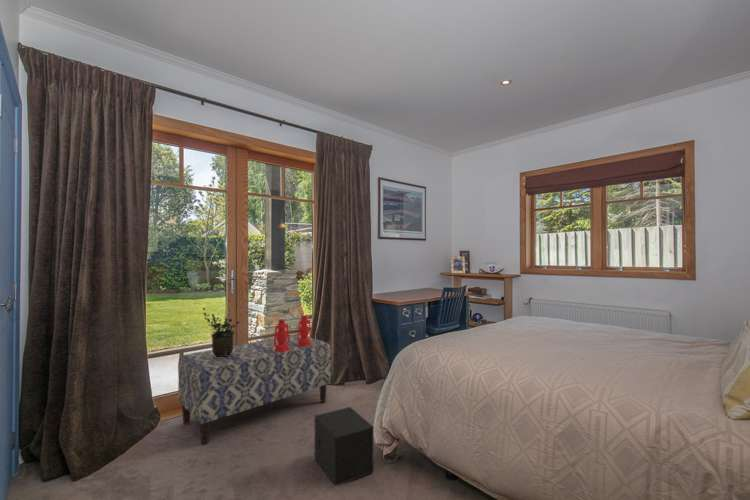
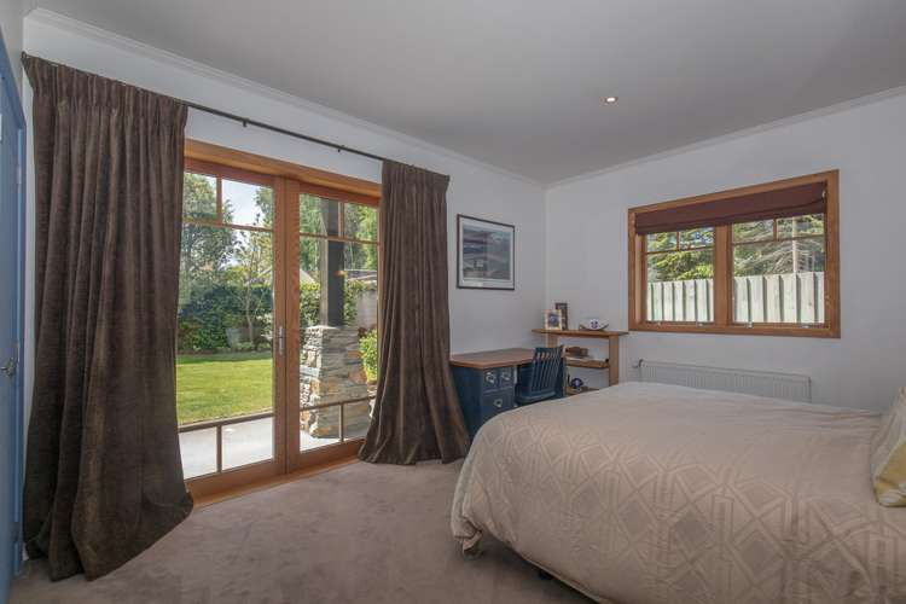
- bench [177,333,332,446]
- lantern [273,314,313,352]
- potted plant [202,307,240,357]
- speaker [314,406,375,486]
